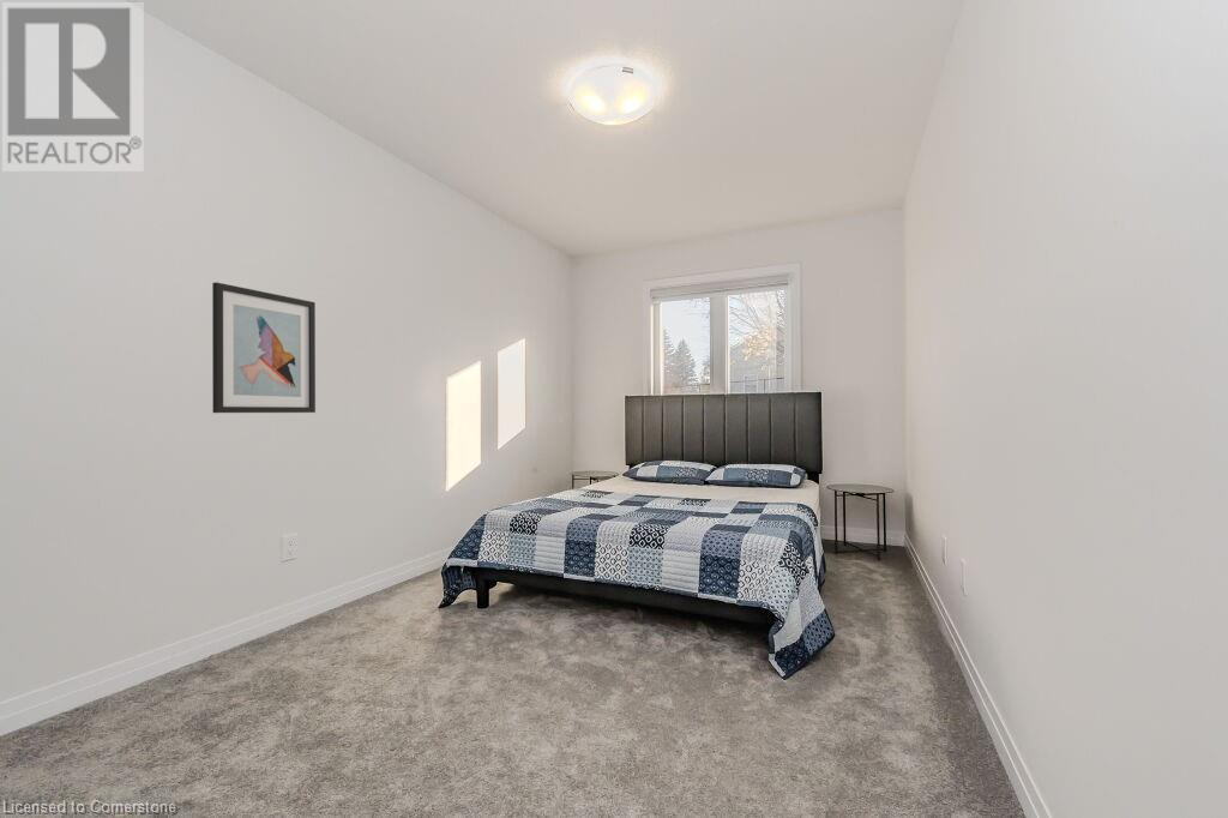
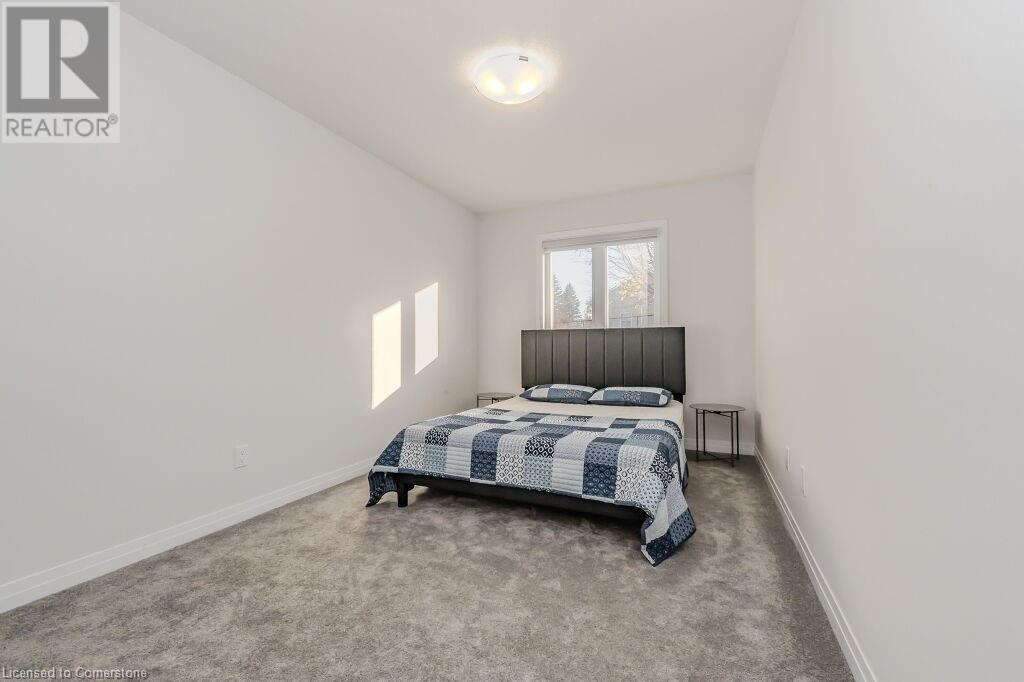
- wall art [211,281,317,414]
